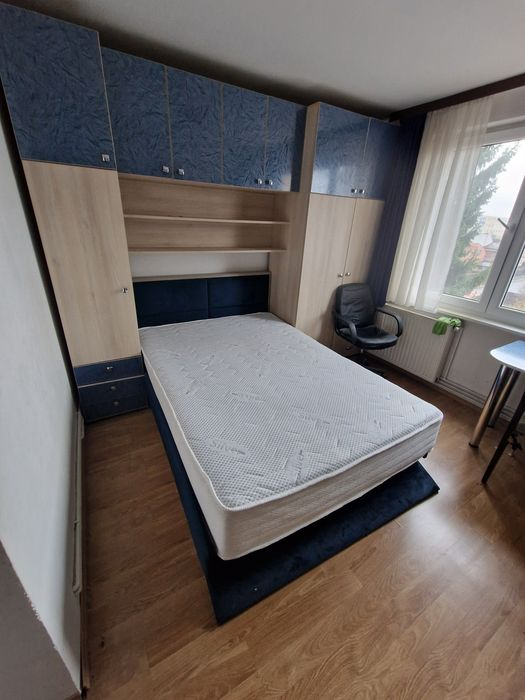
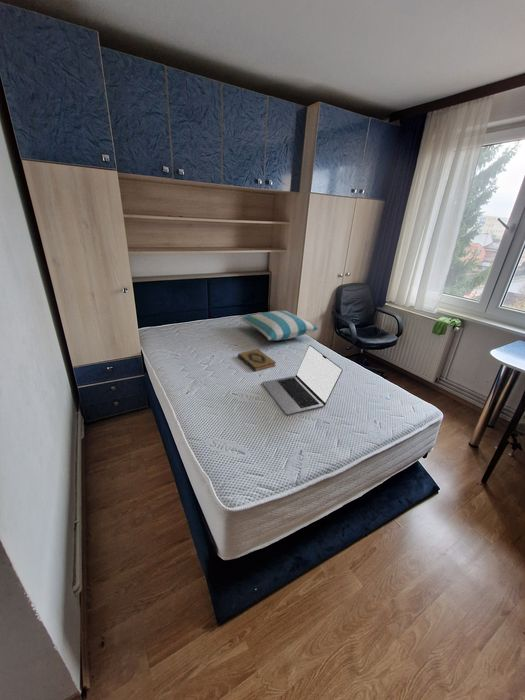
+ hardback book [237,348,277,372]
+ laptop [261,344,344,416]
+ pillow [239,310,319,341]
